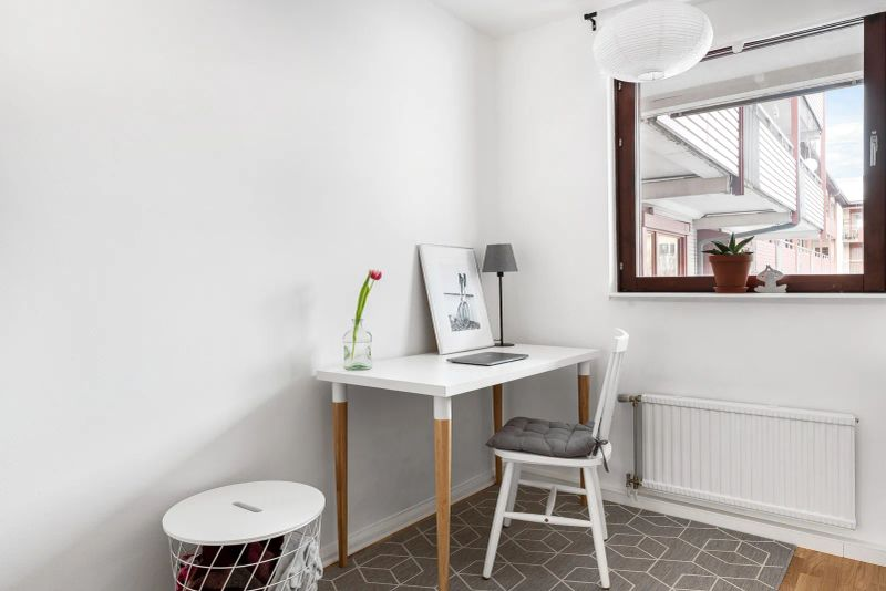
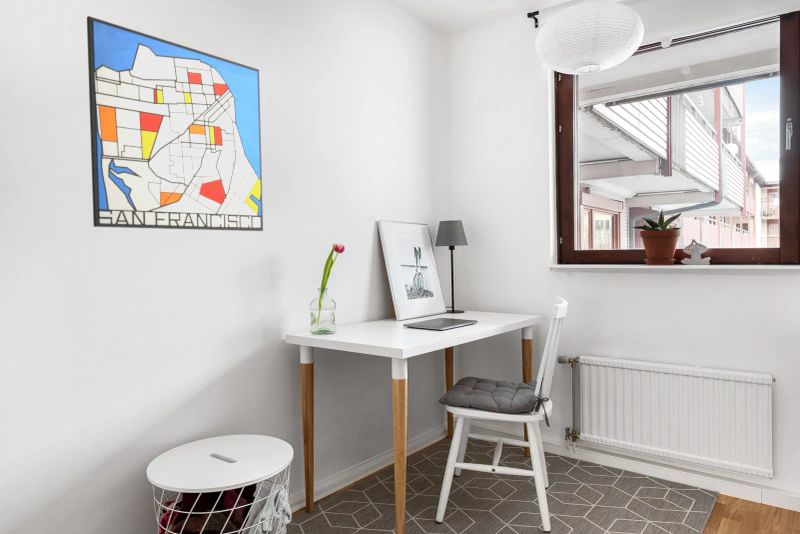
+ wall art [86,15,264,232]
